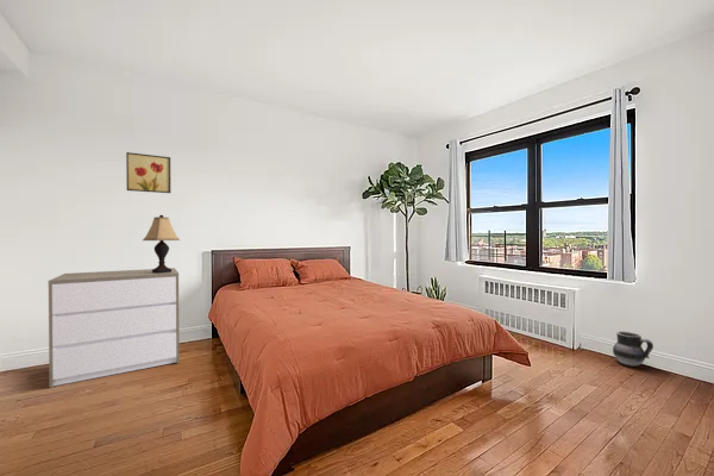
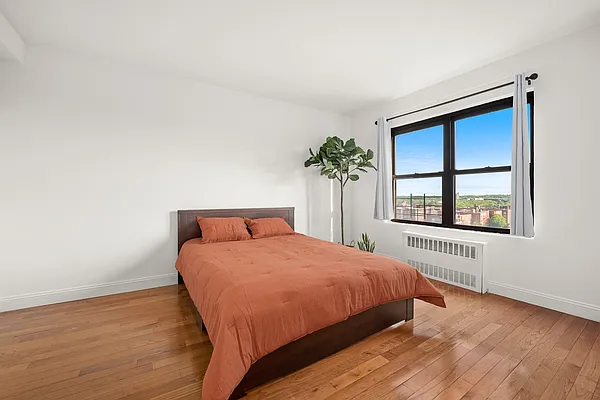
- dresser [46,267,181,389]
- wall art [125,151,171,194]
- ceramic jug [612,330,654,367]
- lamp [142,214,181,274]
